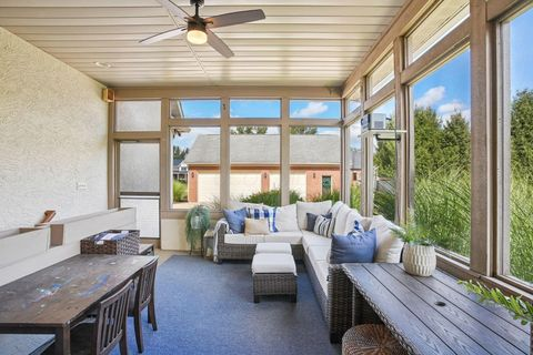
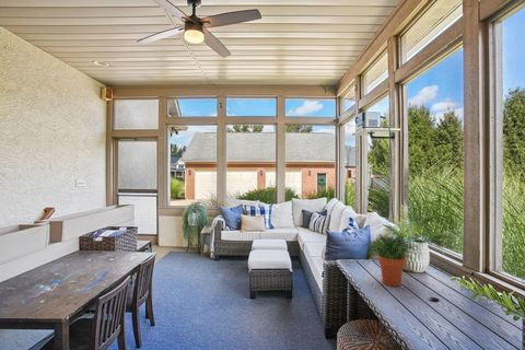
+ potted plant [361,233,423,288]
